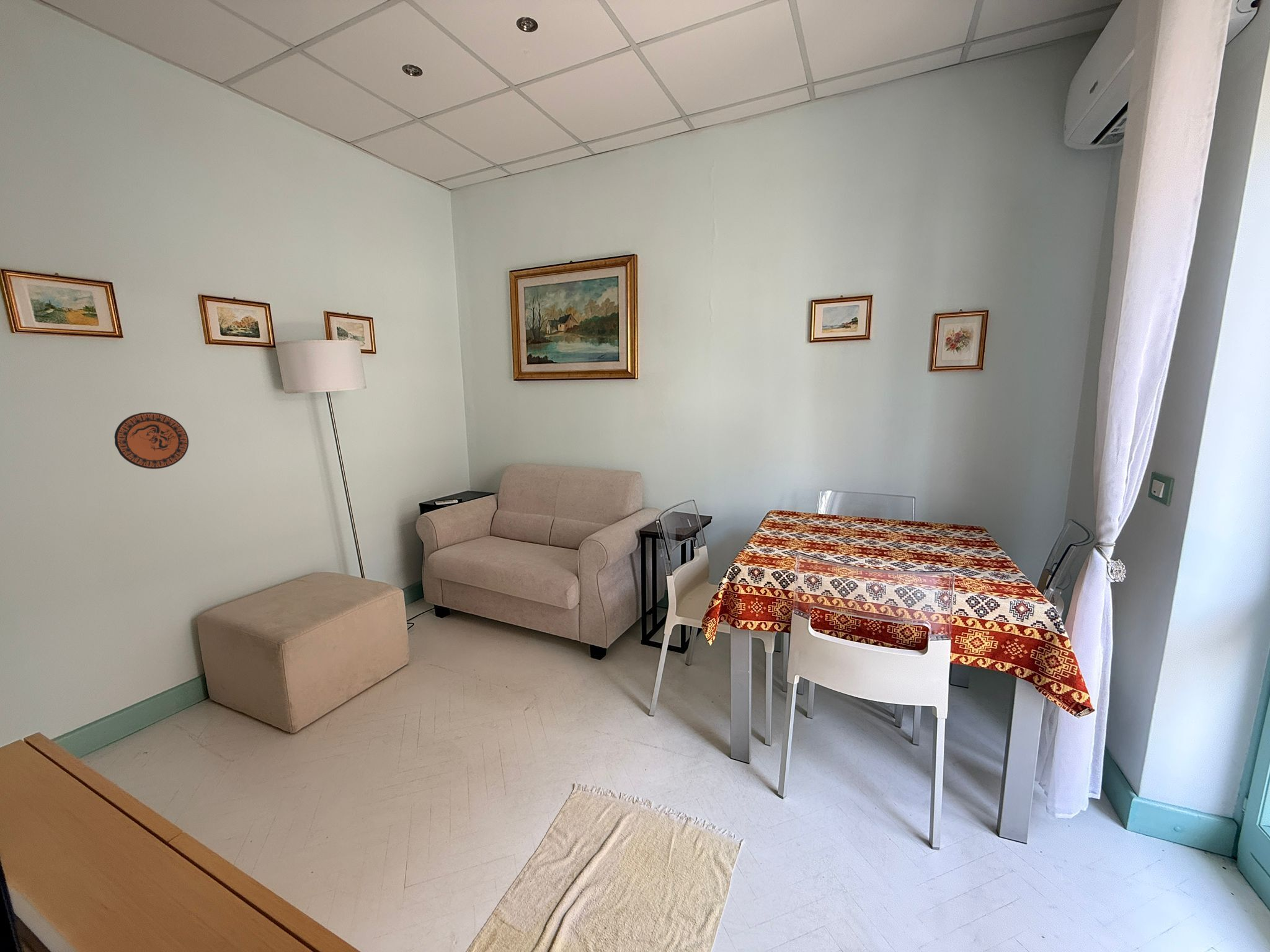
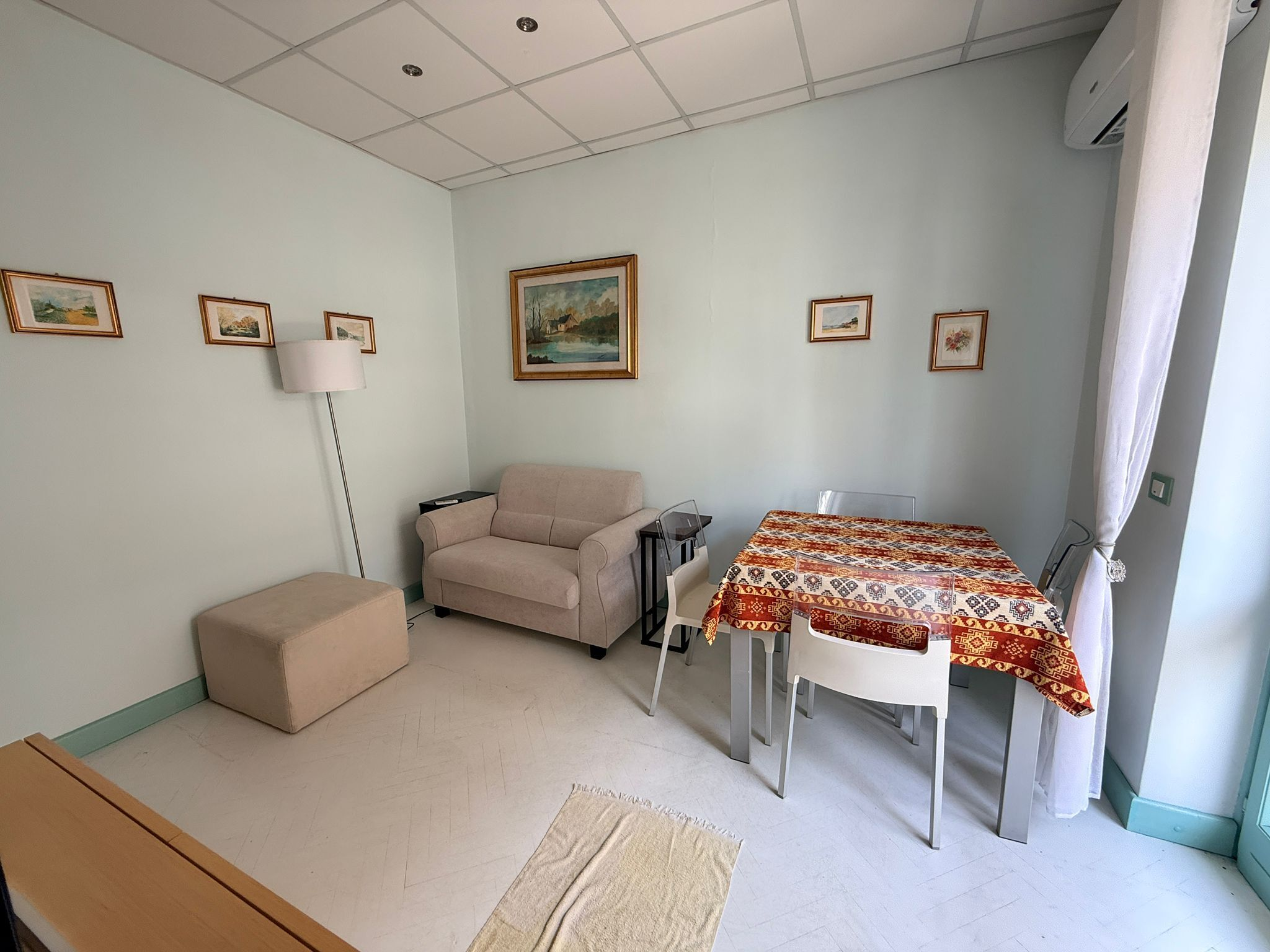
- decorative plate [113,412,189,470]
